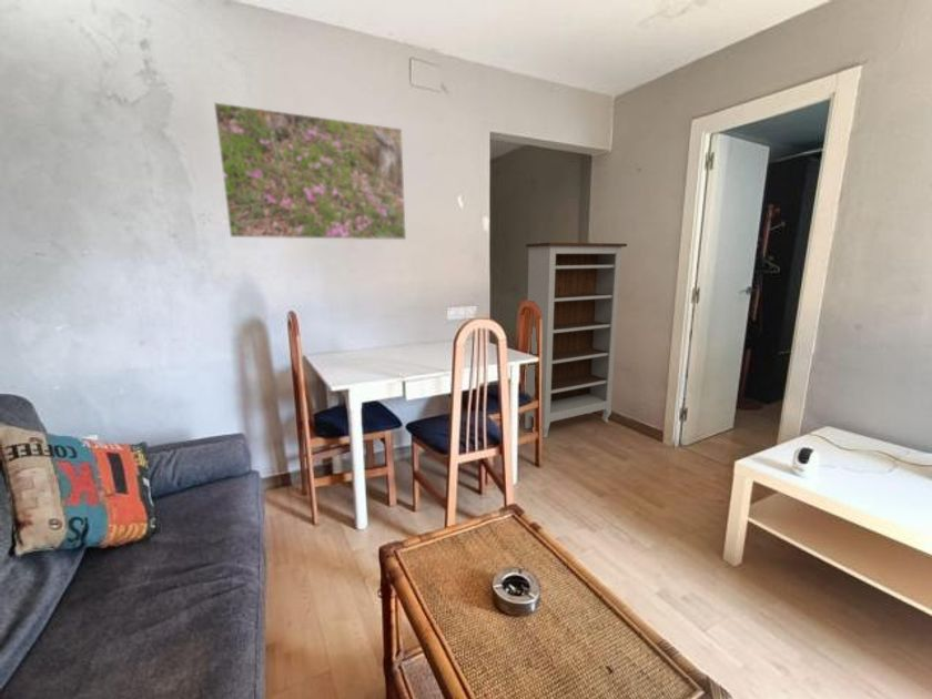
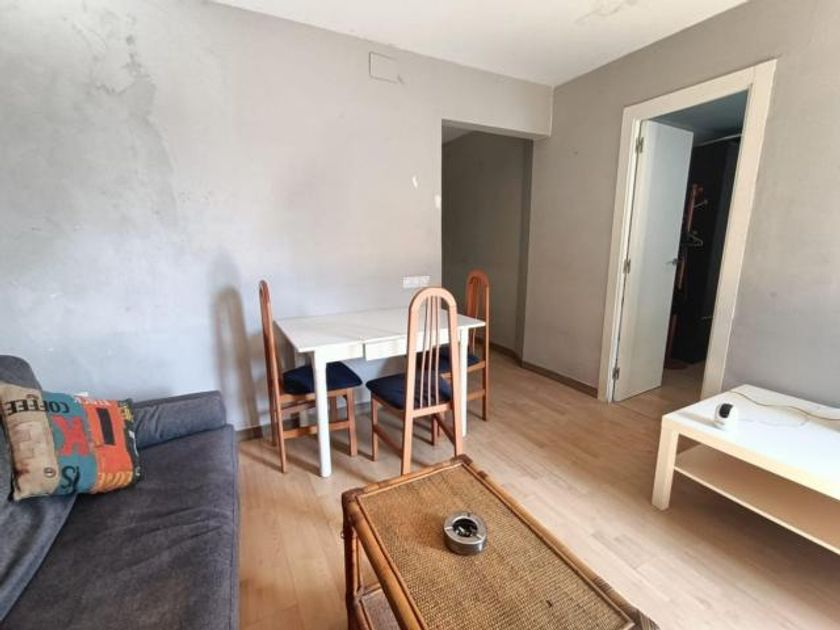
- bookshelf [524,240,628,439]
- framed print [213,101,407,241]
